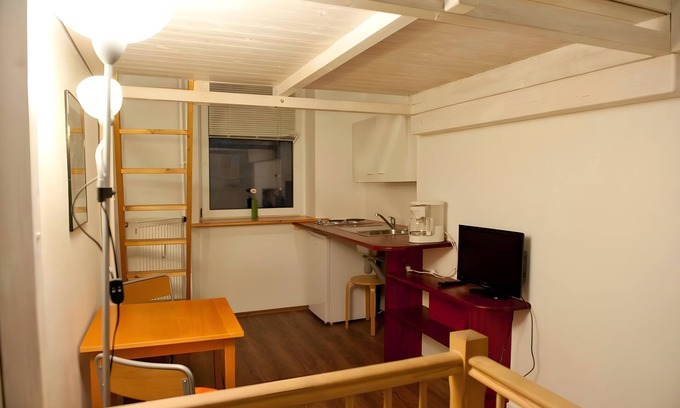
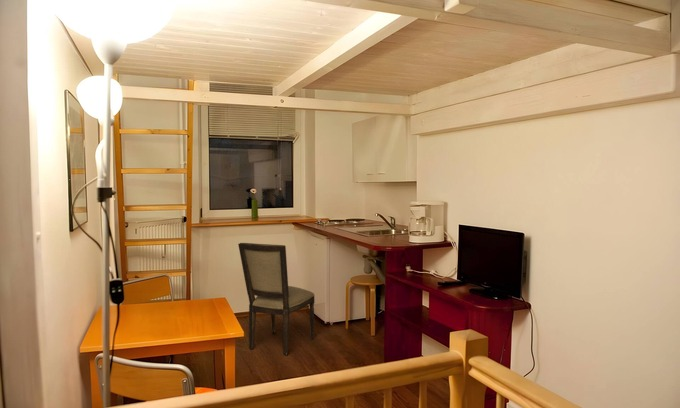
+ dining chair [237,242,316,356]
